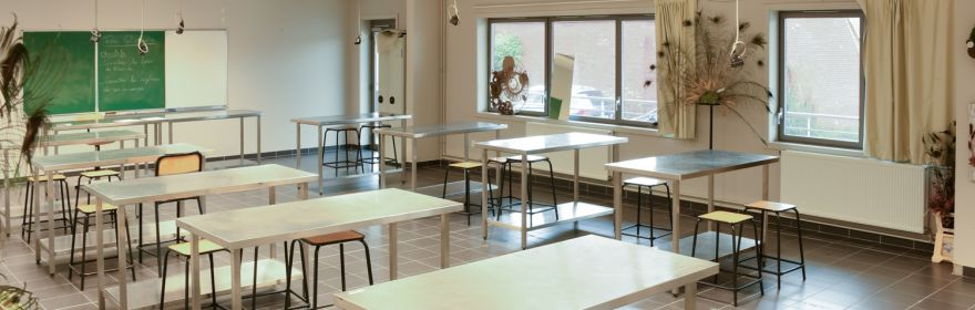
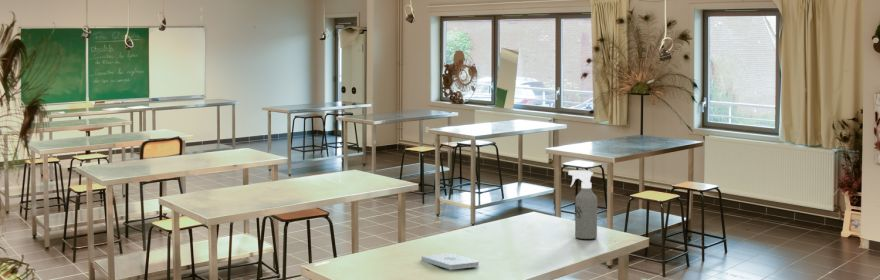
+ spray bottle [567,169,598,240]
+ notepad [421,252,480,271]
